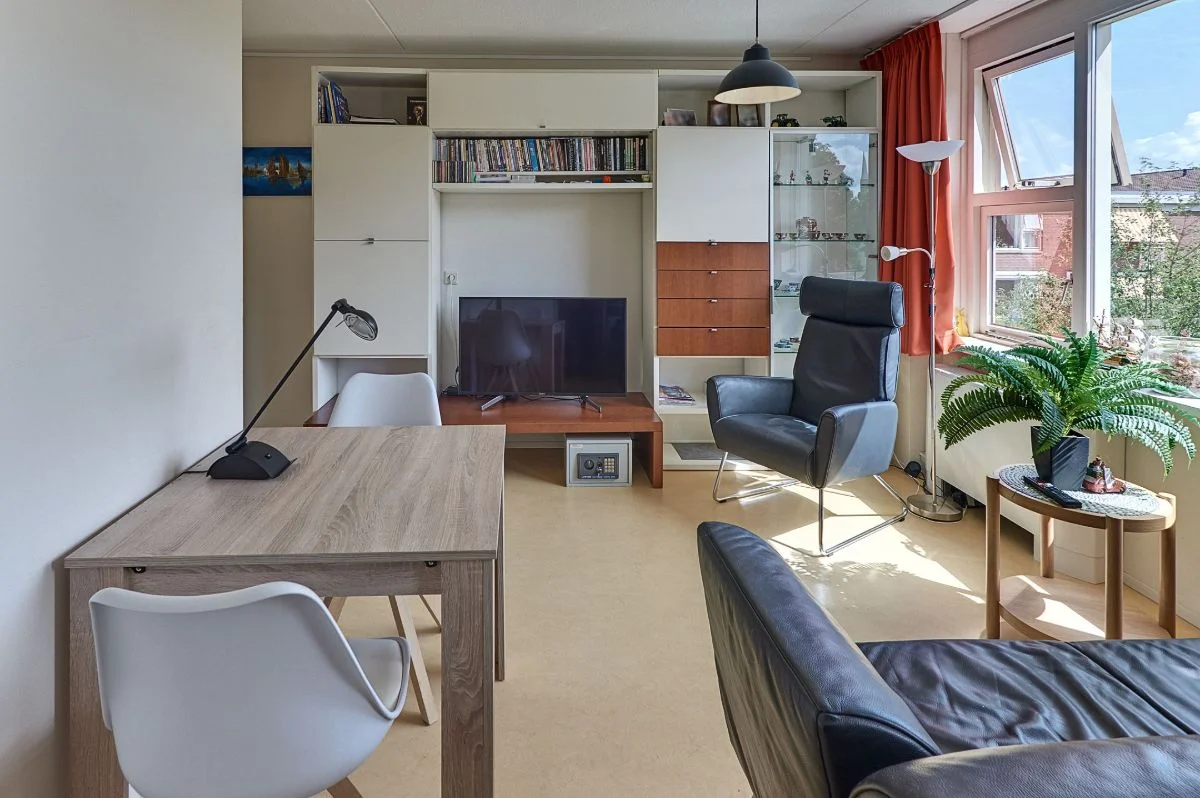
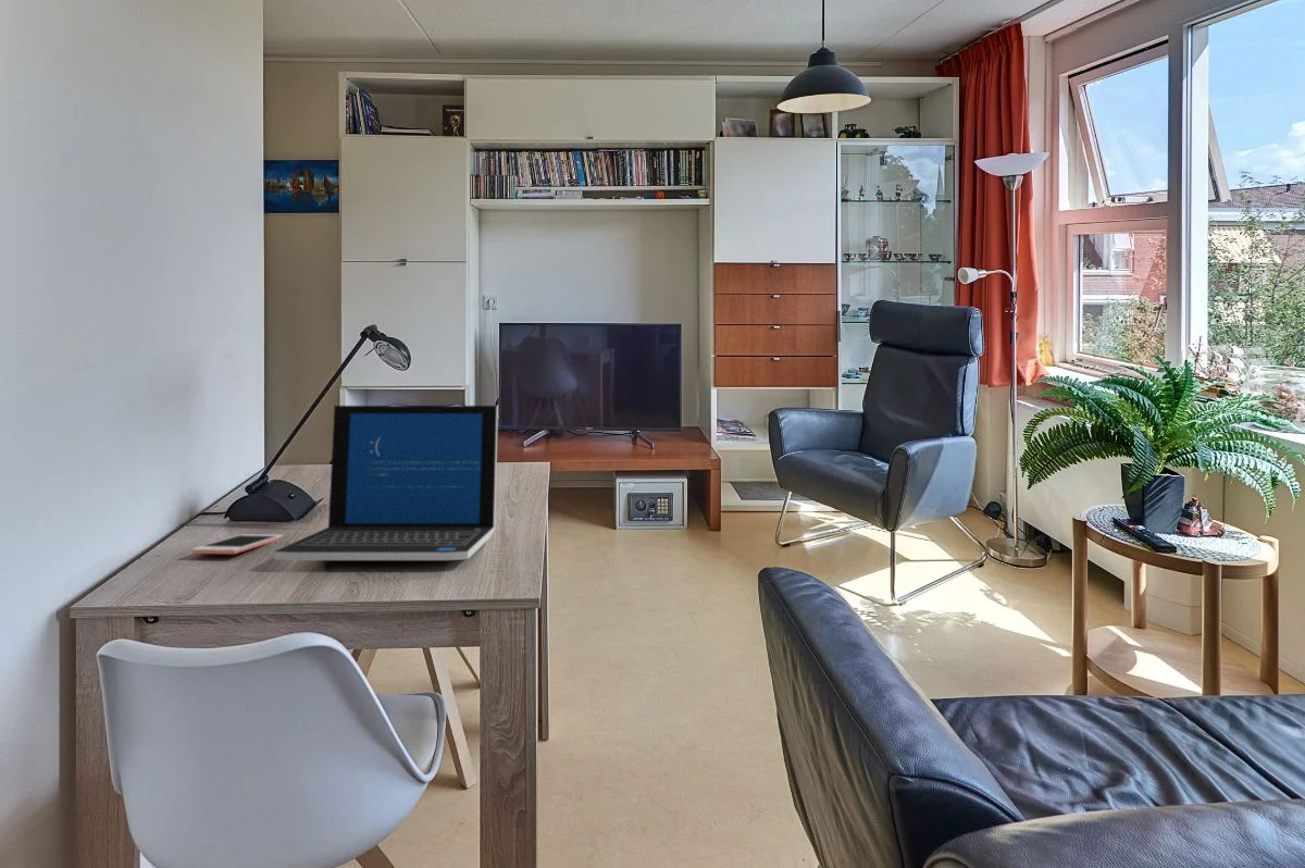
+ laptop [273,405,499,561]
+ cell phone [190,533,284,555]
